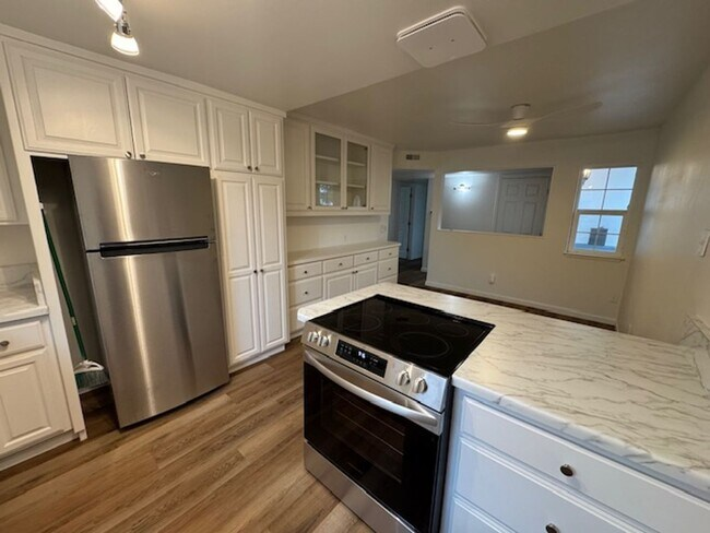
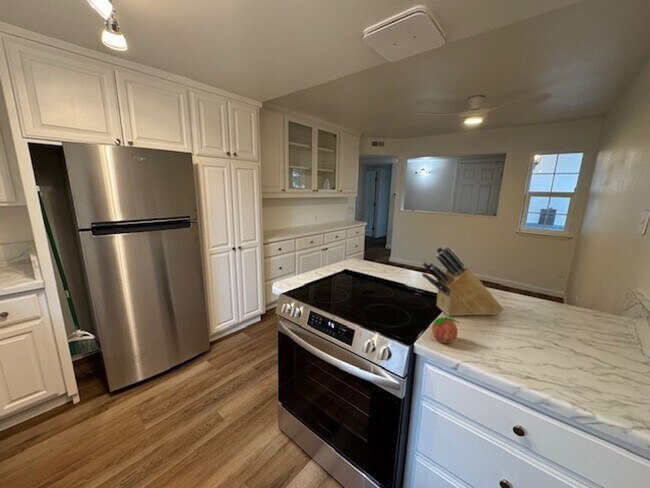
+ knife block [421,246,505,317]
+ fruit [431,315,460,344]
